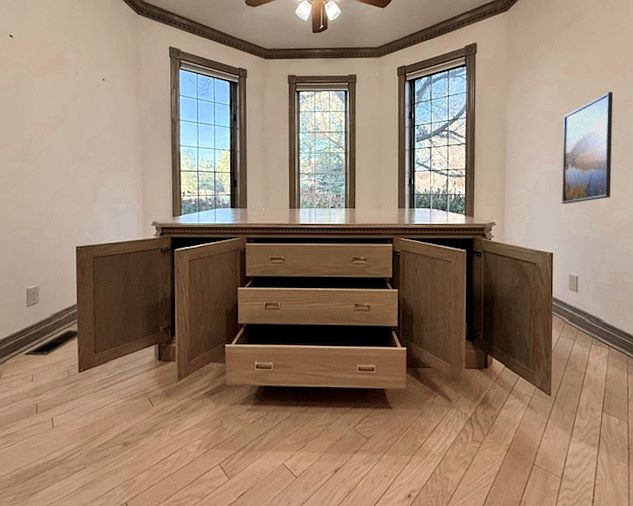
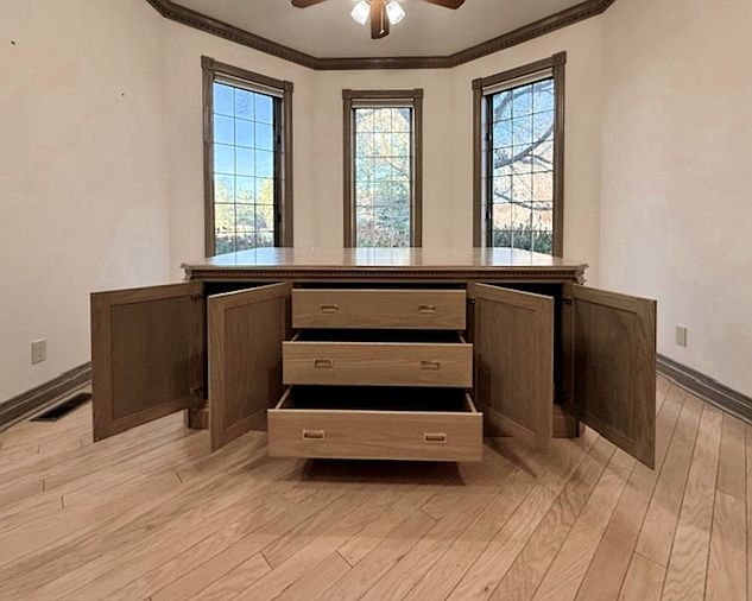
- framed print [561,91,614,205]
